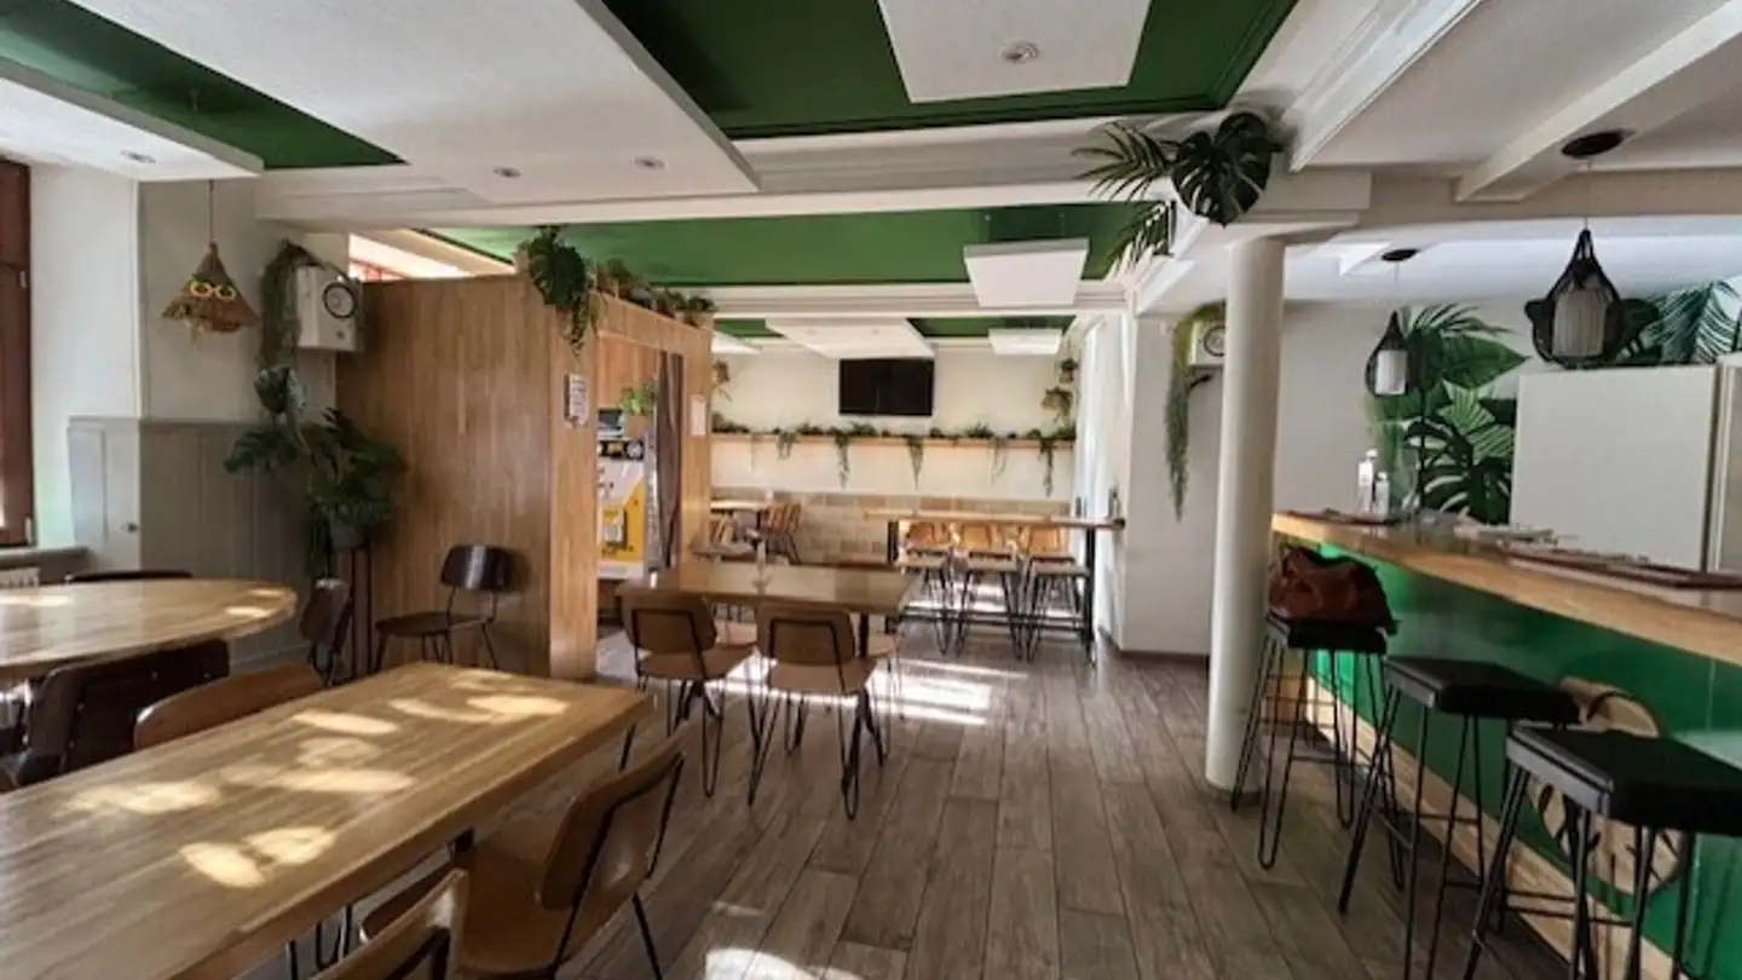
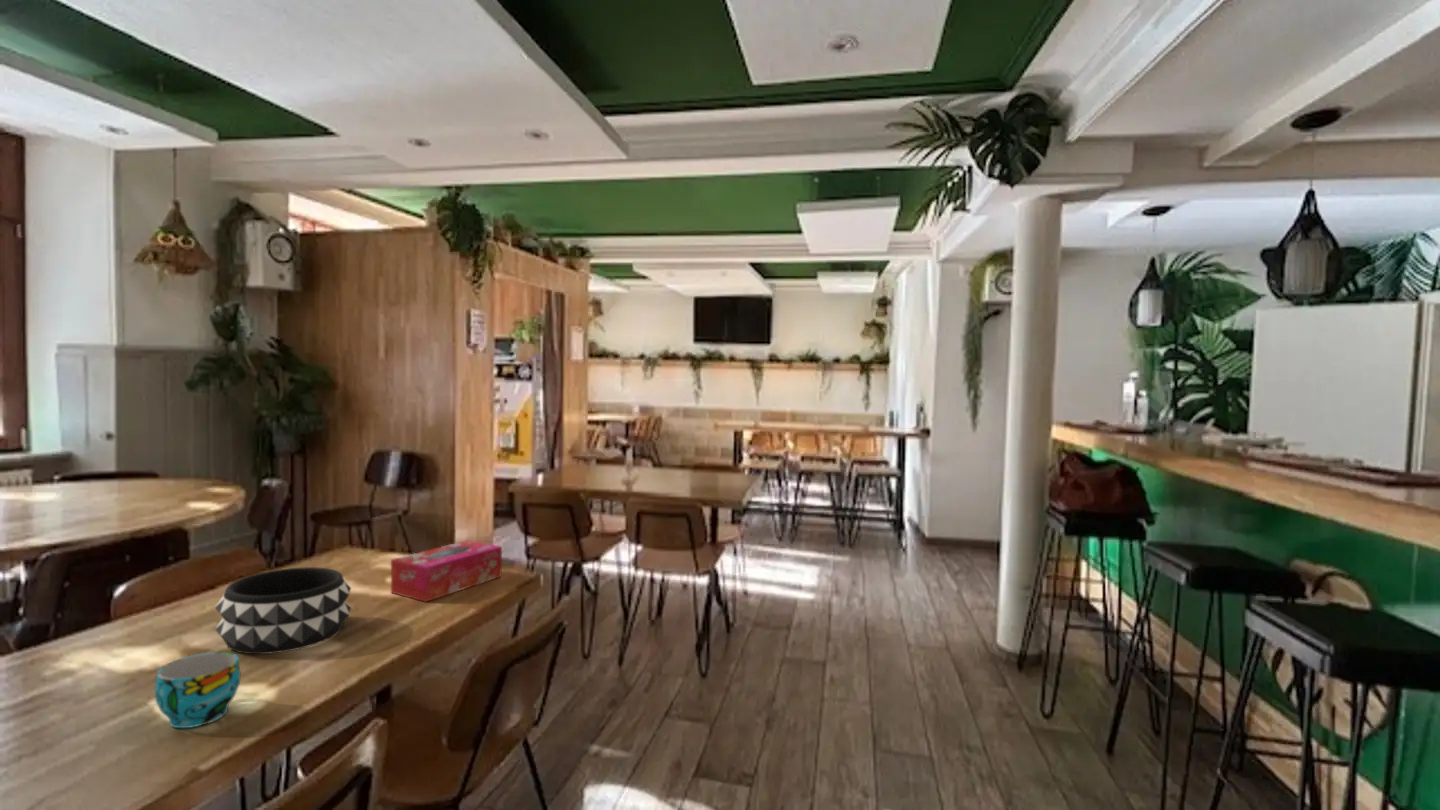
+ tissue box [390,539,503,603]
+ decorative bowl [214,566,352,655]
+ cup [154,651,241,729]
